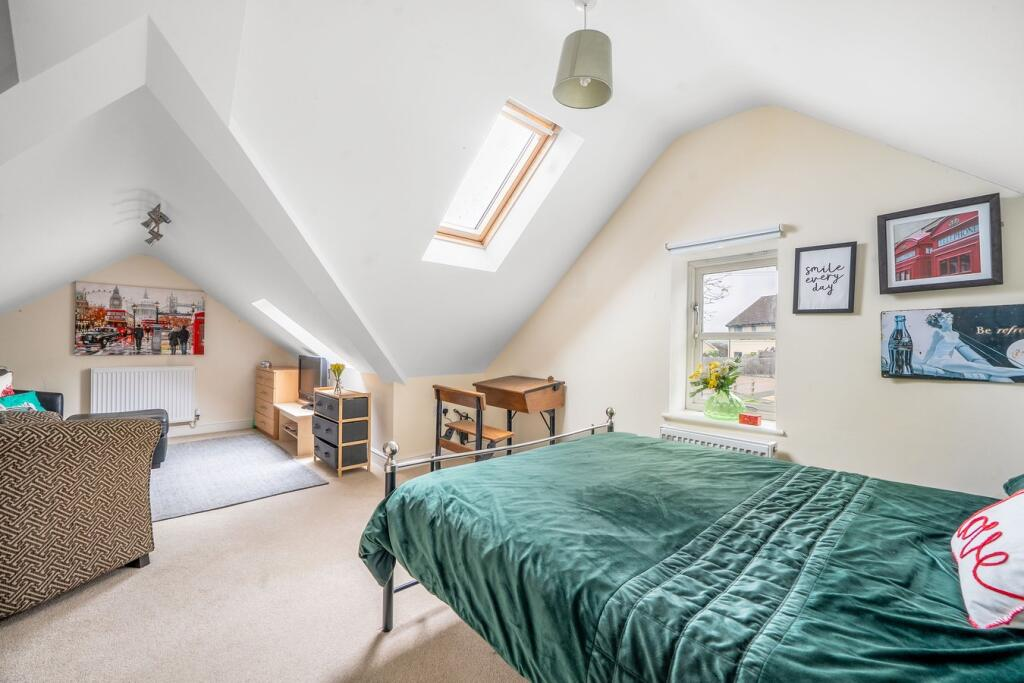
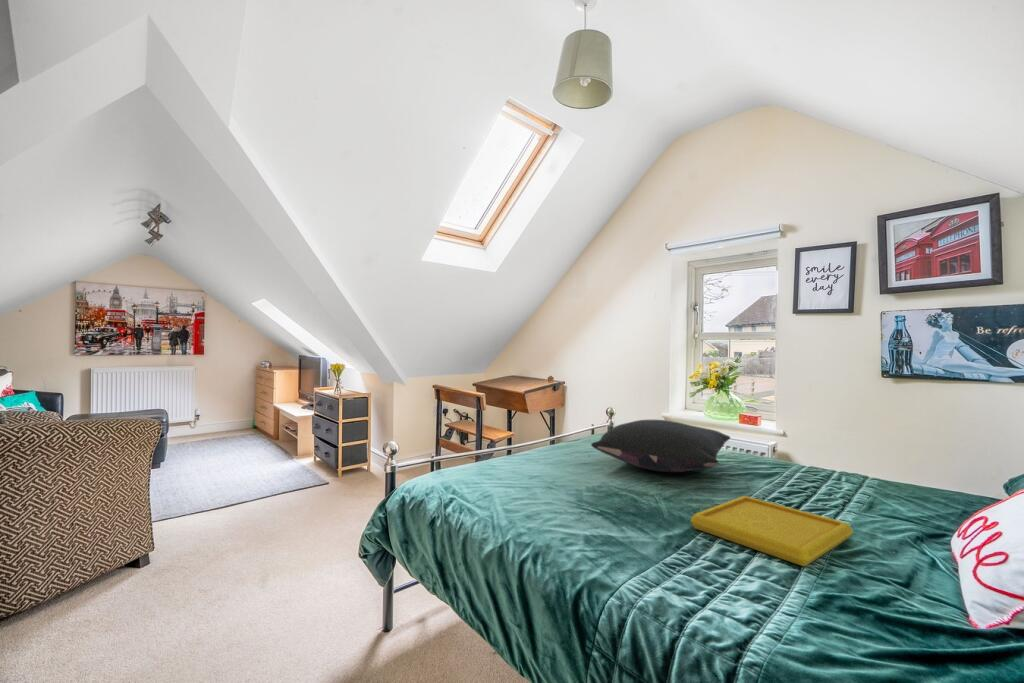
+ pillow [590,419,731,473]
+ serving tray [689,495,854,567]
